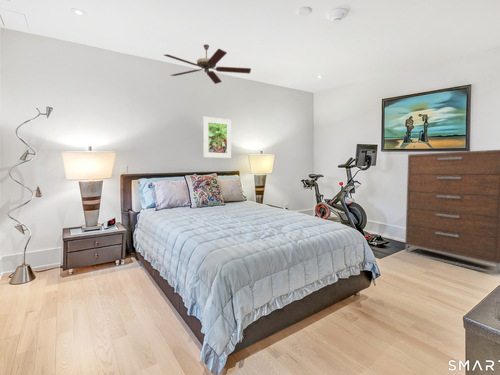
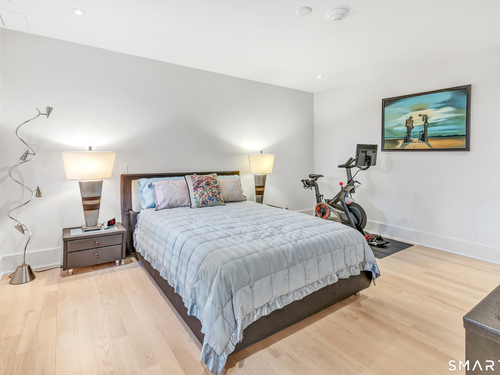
- ceiling fan [163,43,252,85]
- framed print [202,116,232,159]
- dresser [404,149,500,276]
